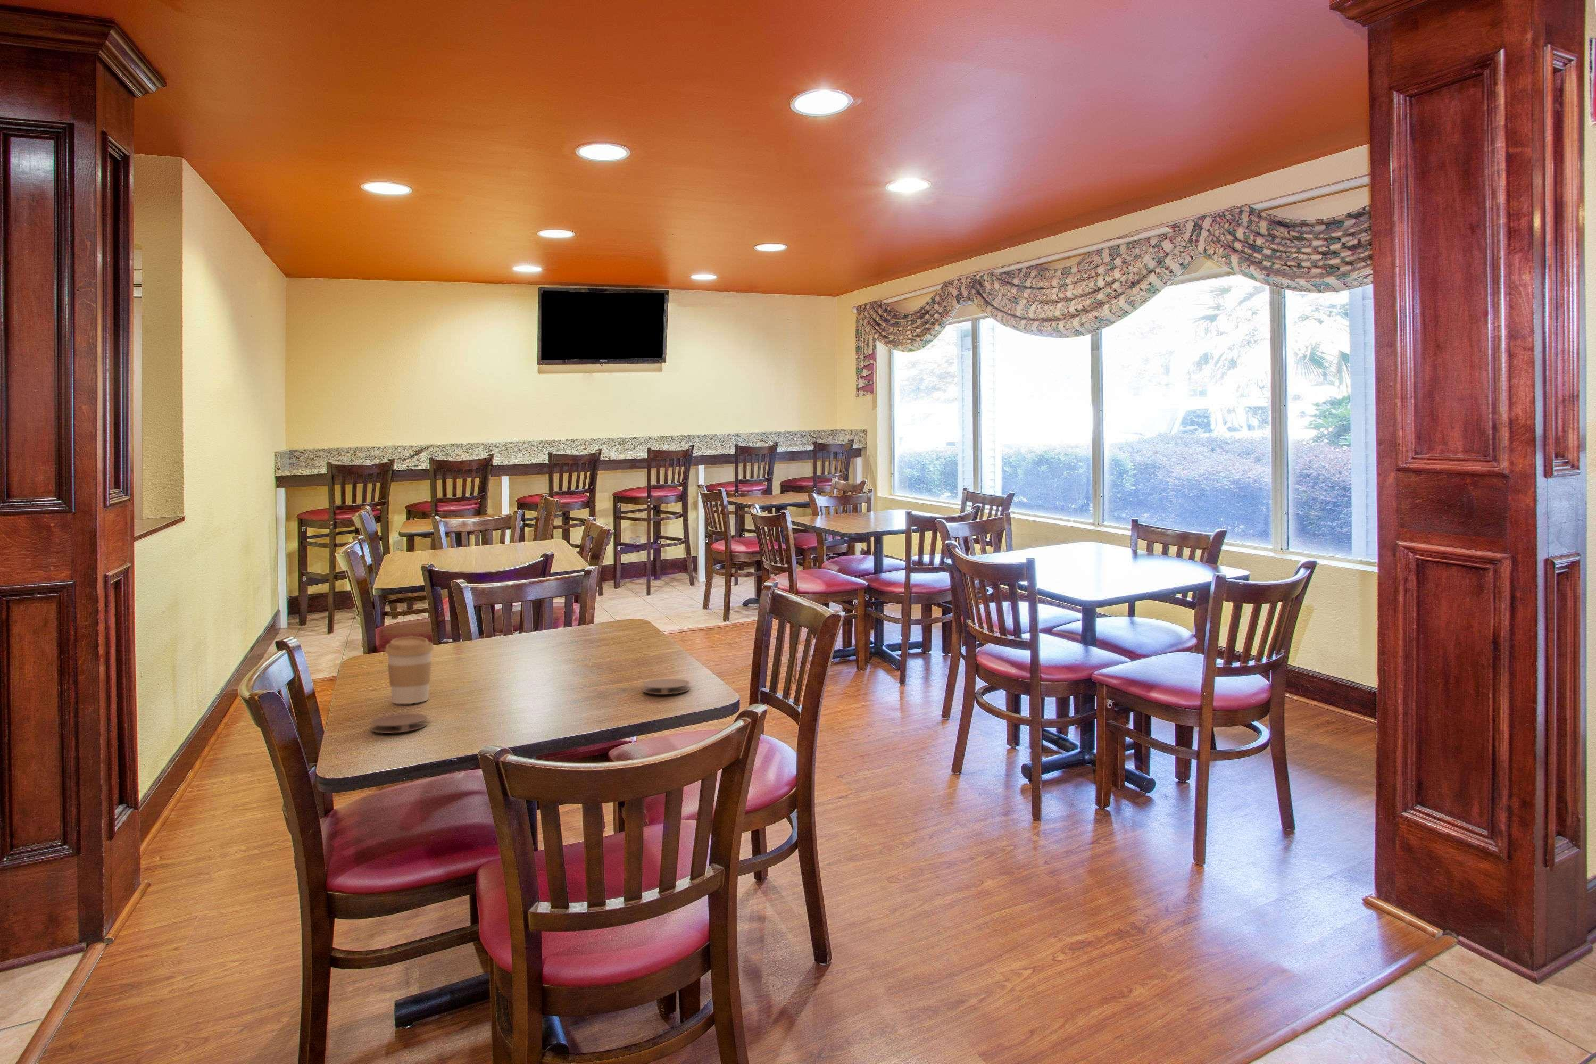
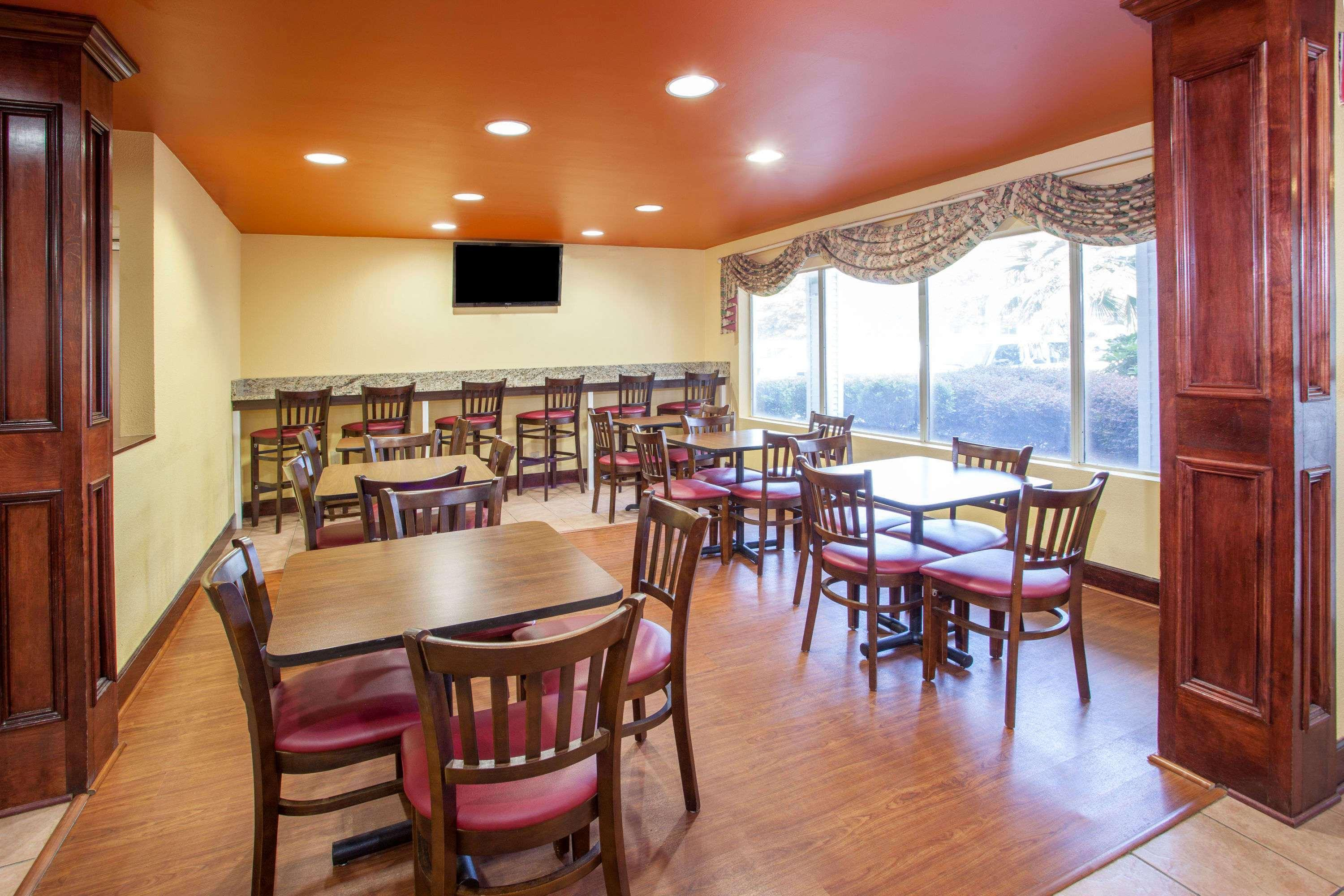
- coaster [369,712,428,734]
- coaster [642,678,691,695]
- coffee cup [385,636,435,704]
